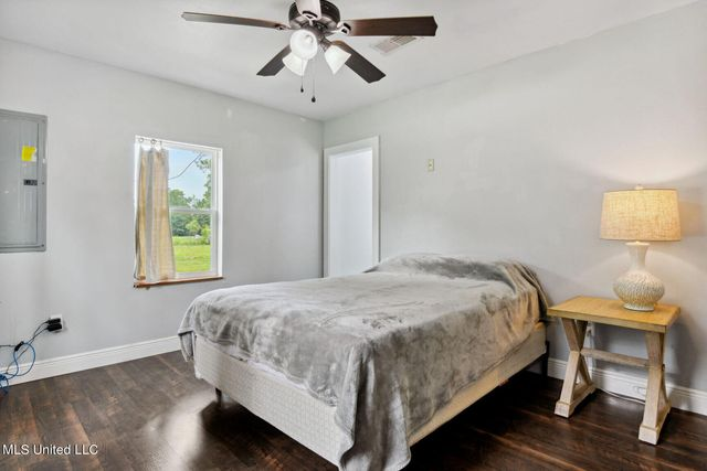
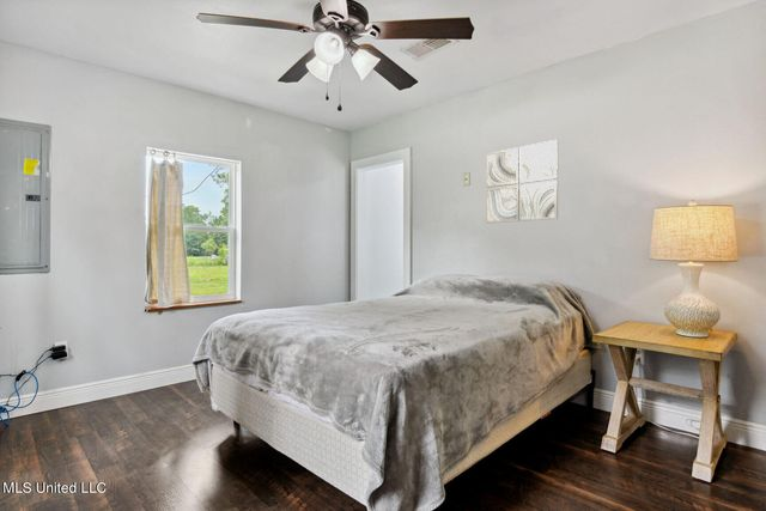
+ wall art [485,139,559,225]
